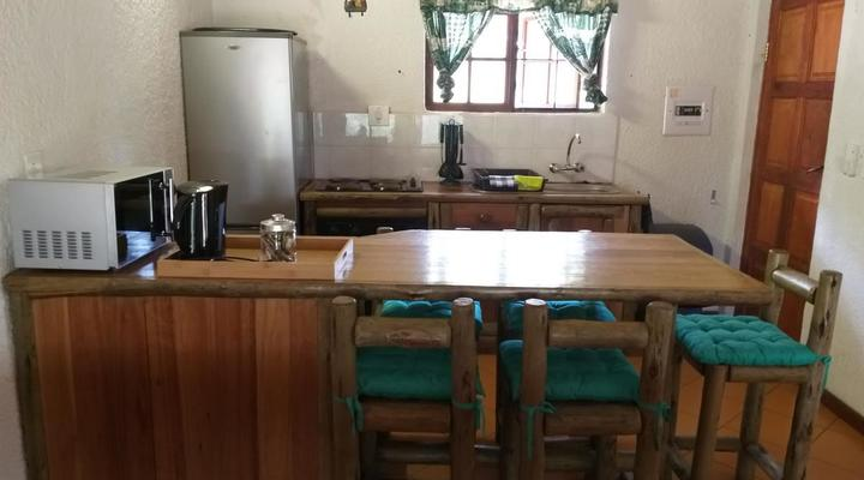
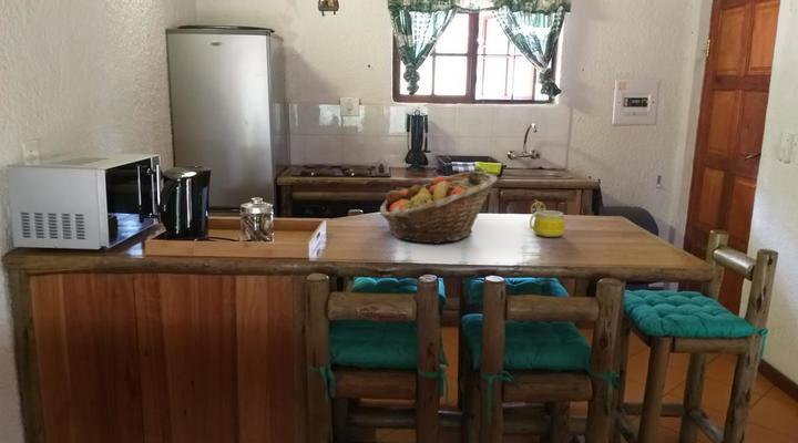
+ fruit basket [379,169,499,245]
+ mug [529,198,566,238]
